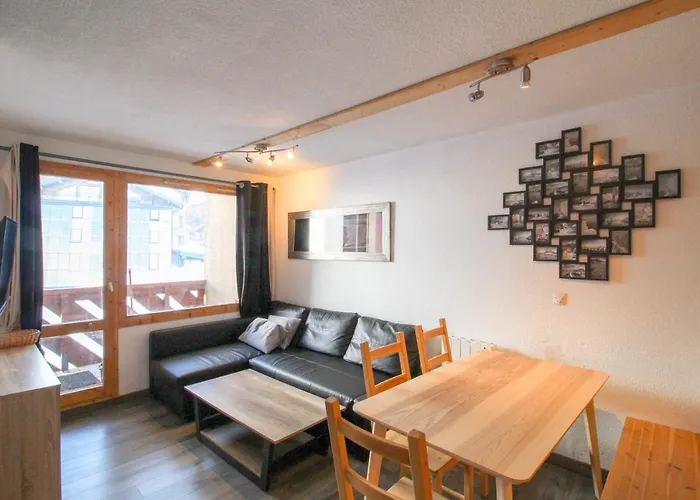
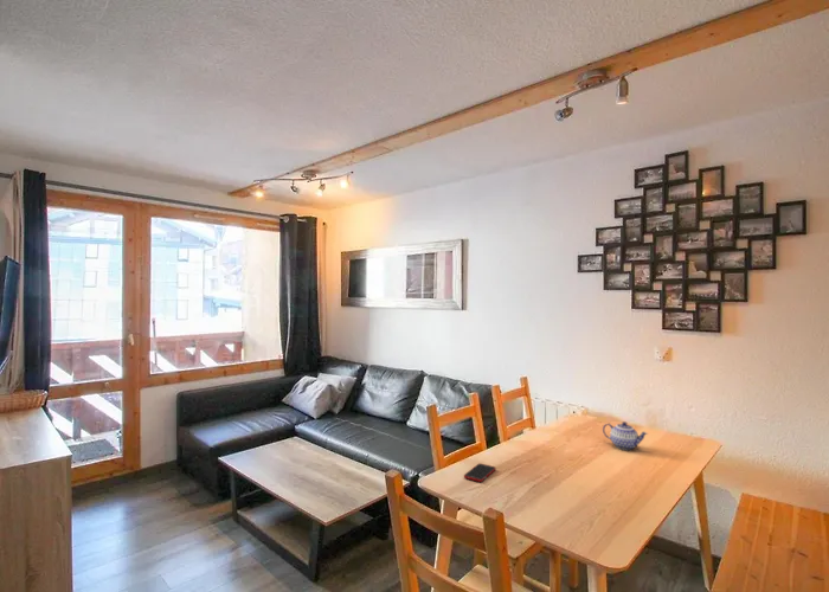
+ cell phone [463,462,497,483]
+ teapot [602,420,649,451]
